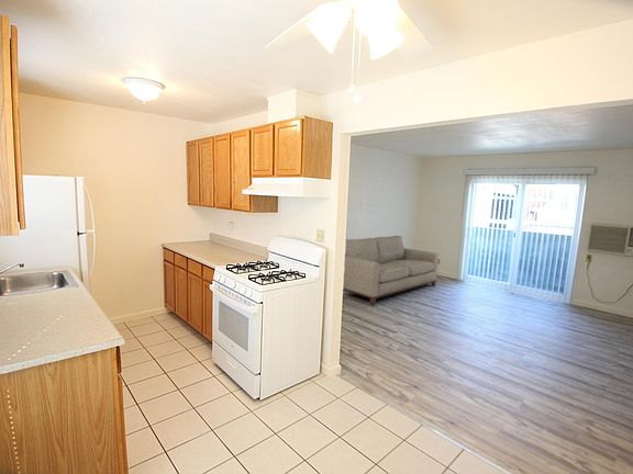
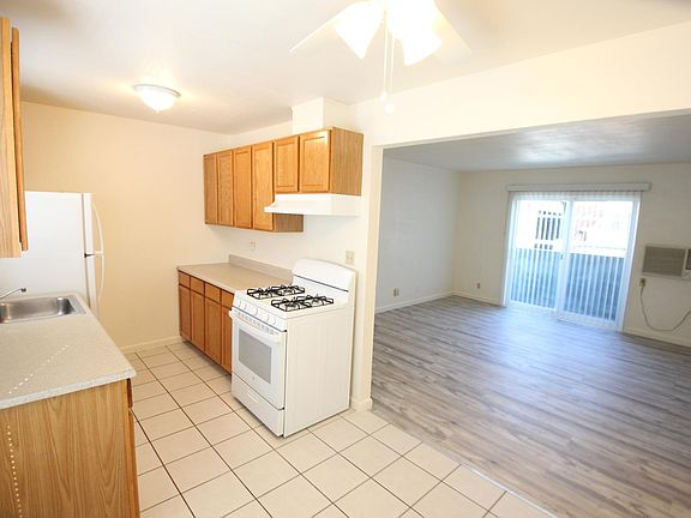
- sofa [343,235,440,306]
